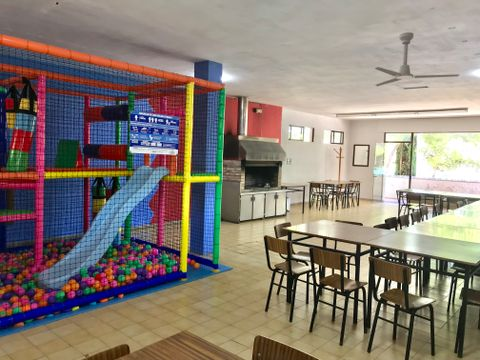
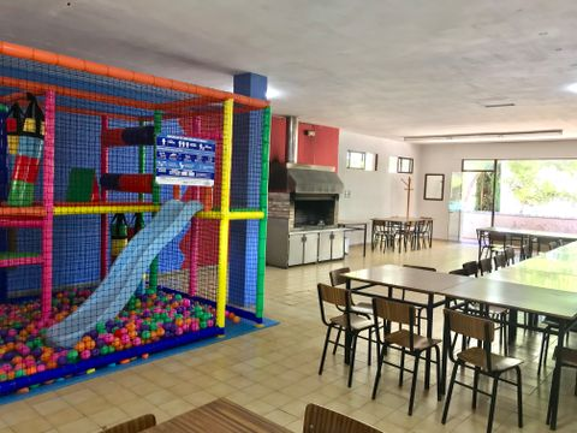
- ceiling fan [372,31,460,87]
